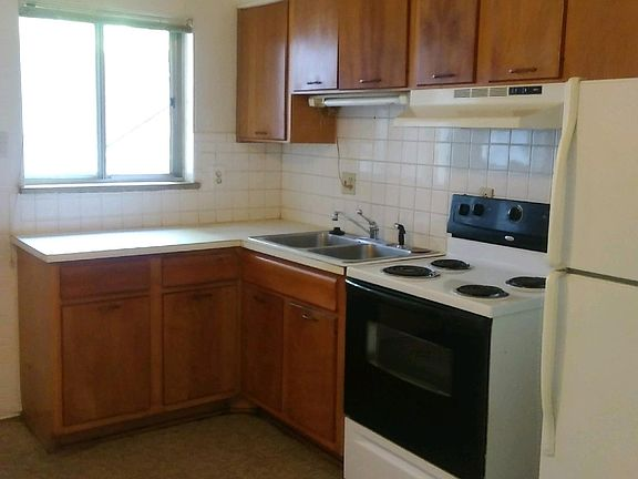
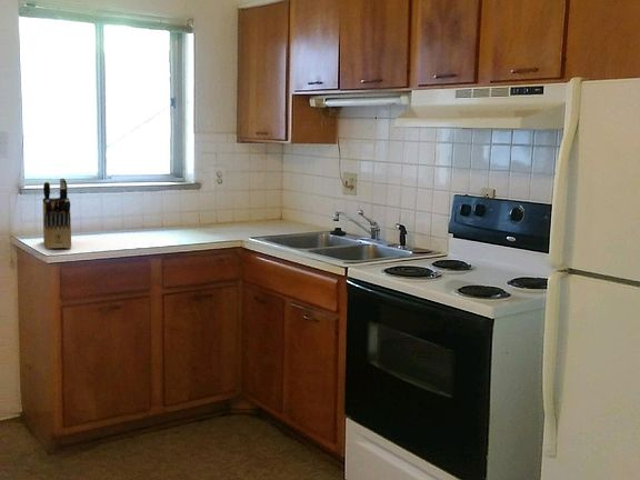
+ knife block [42,177,72,250]
